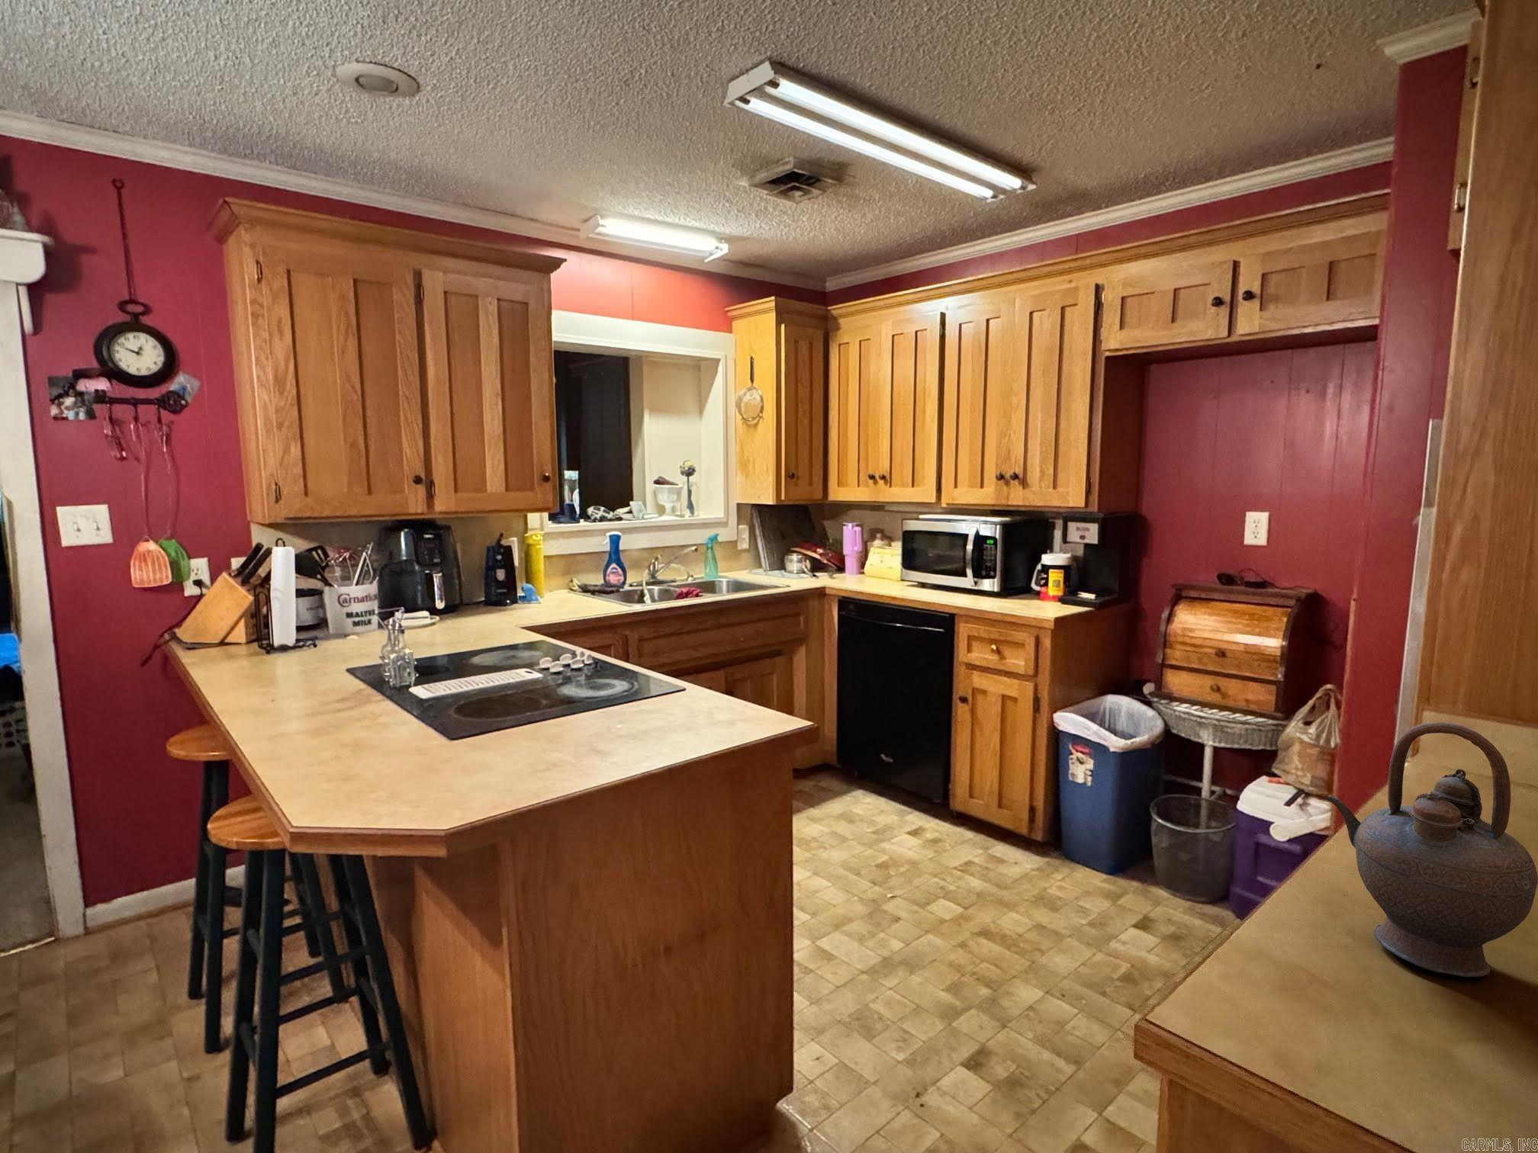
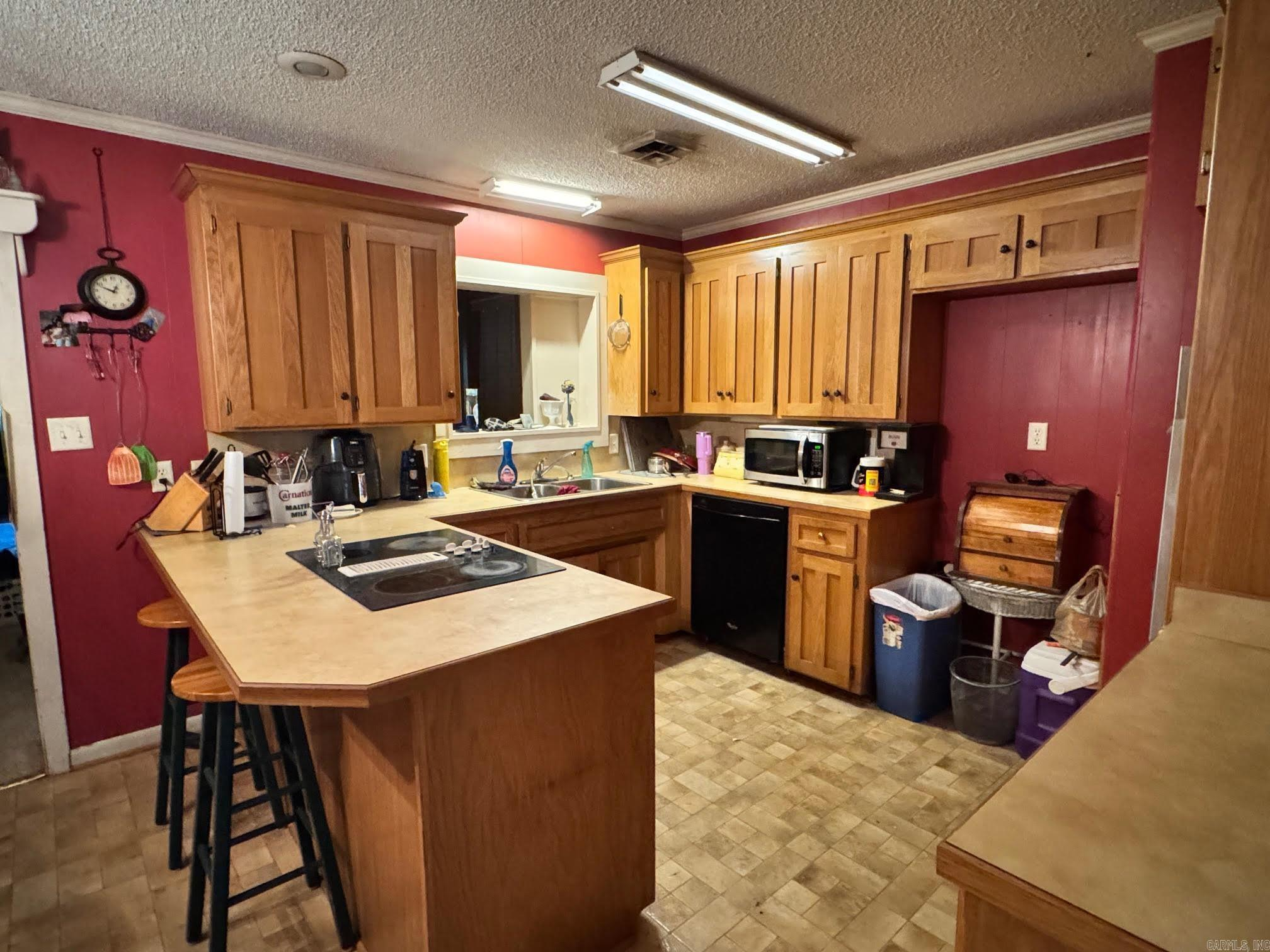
- teapot [1325,722,1538,977]
